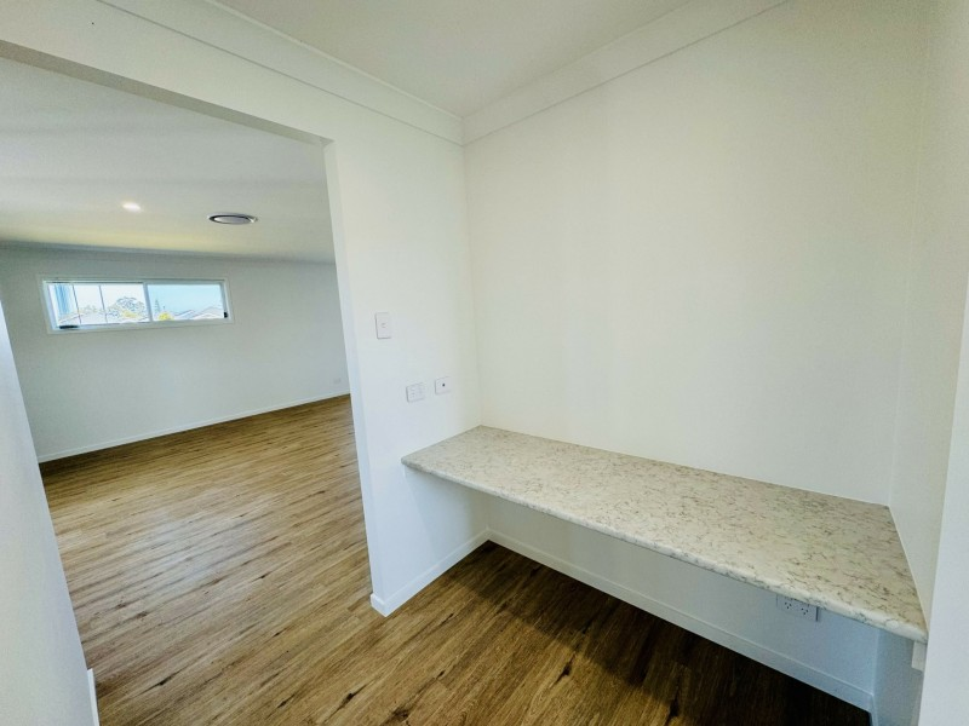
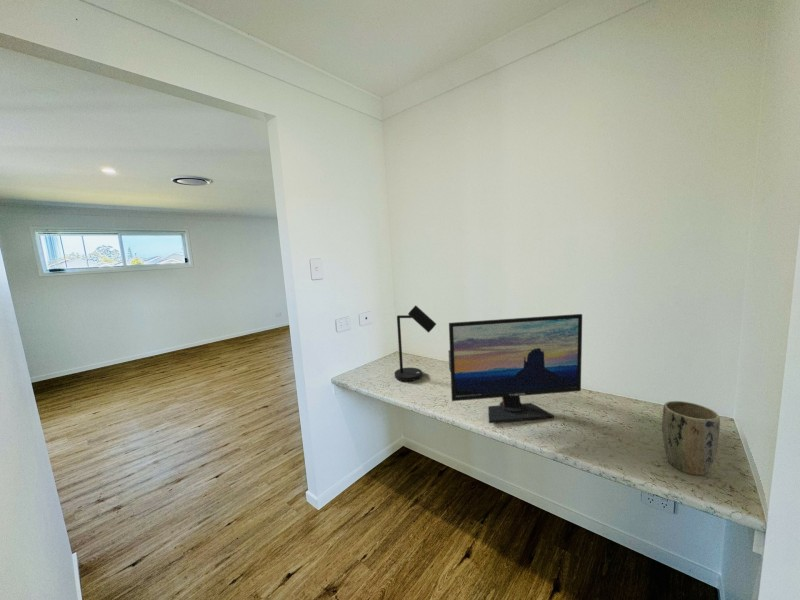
+ computer monitor [448,313,583,424]
+ desk lamp [393,304,437,382]
+ plant pot [661,400,721,476]
